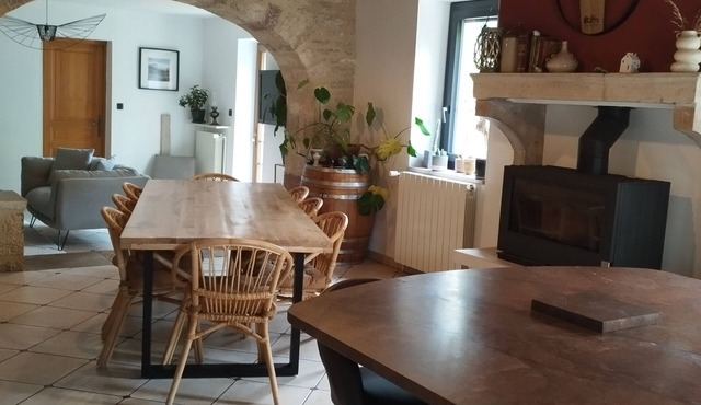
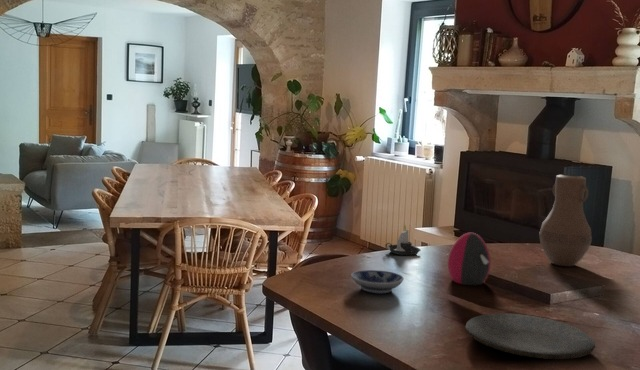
+ candle [384,224,422,256]
+ vase [538,174,593,267]
+ plate [464,312,596,360]
+ bowl [350,269,405,294]
+ decorative egg [447,232,492,286]
